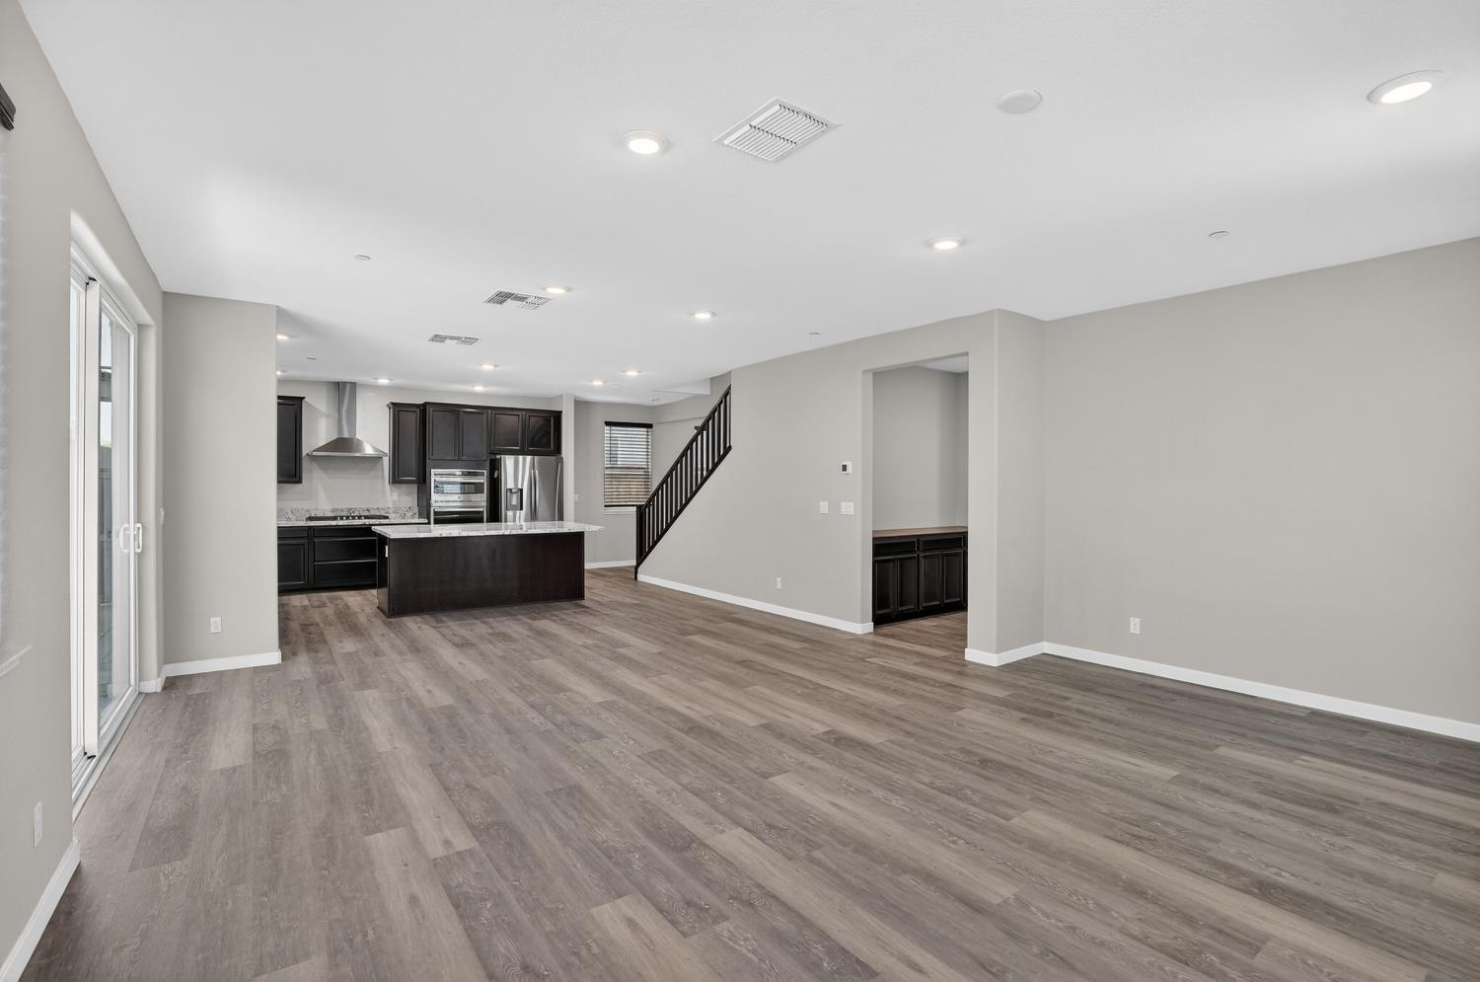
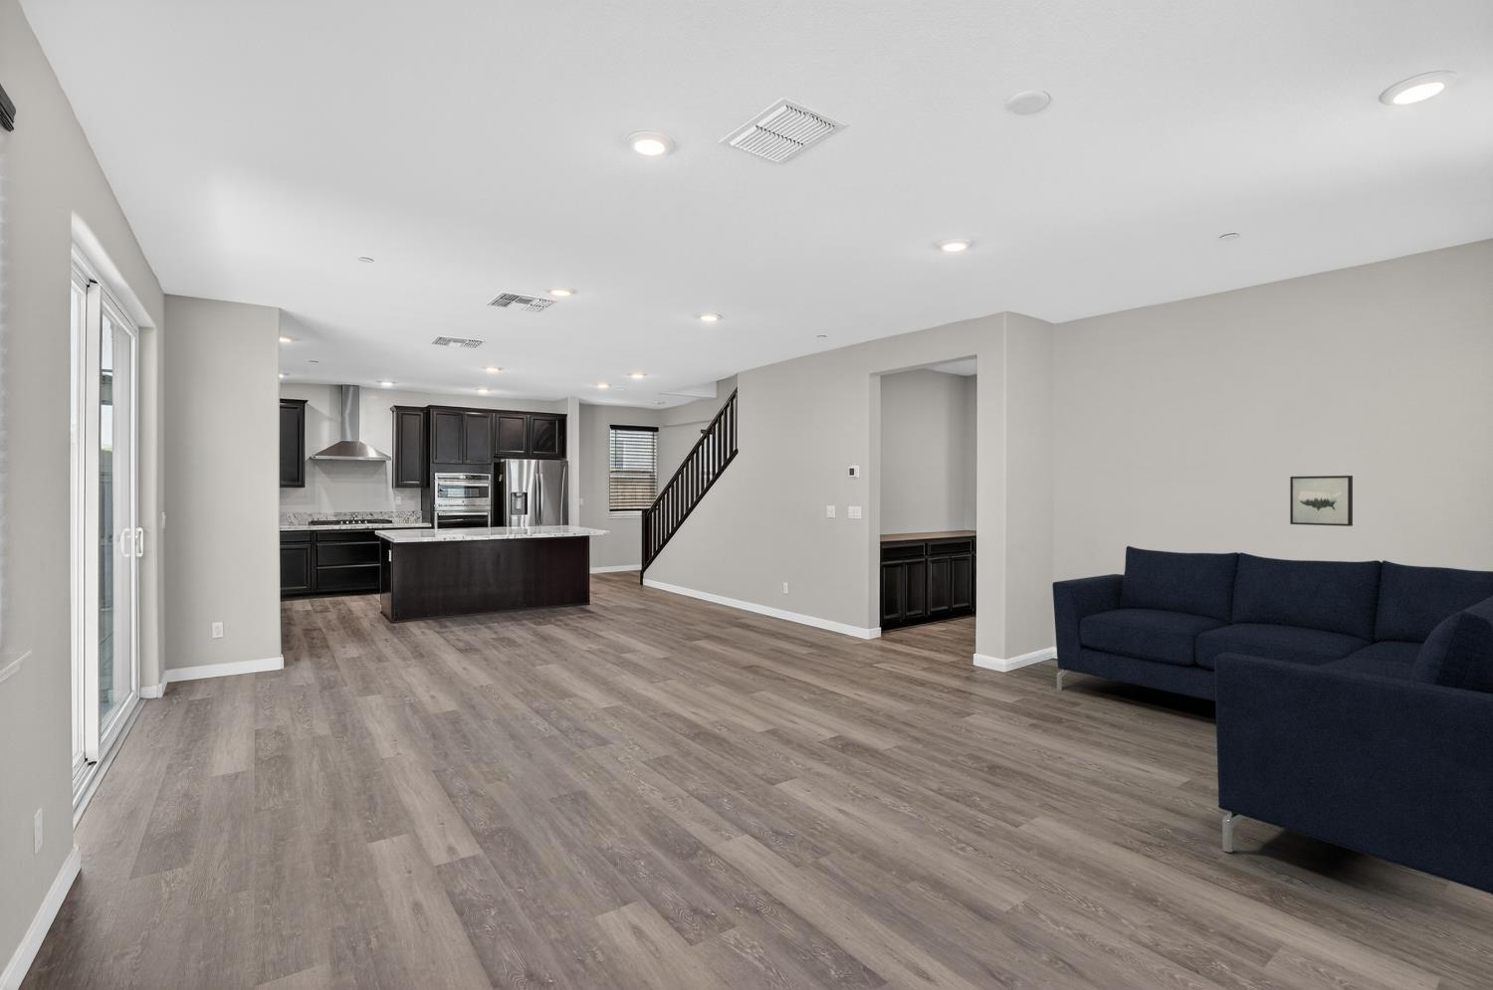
+ sofa [1052,545,1493,896]
+ wall art [1289,475,1354,527]
